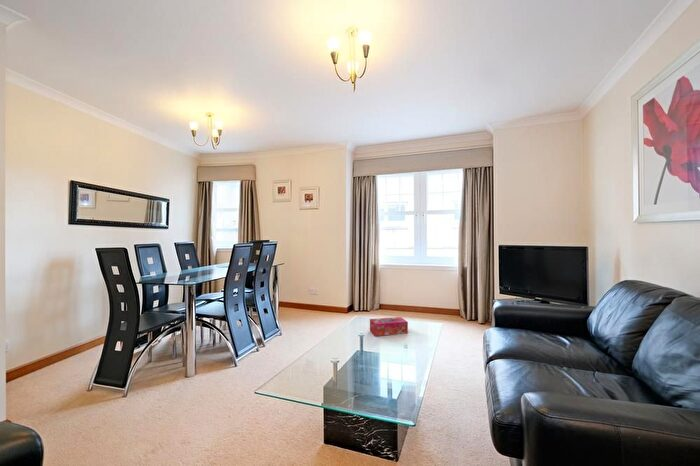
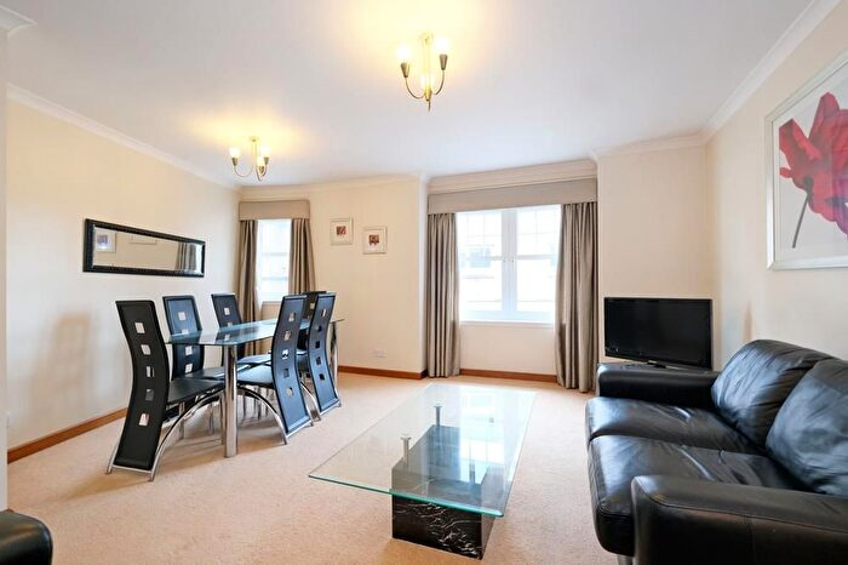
- tissue box [369,316,409,337]
